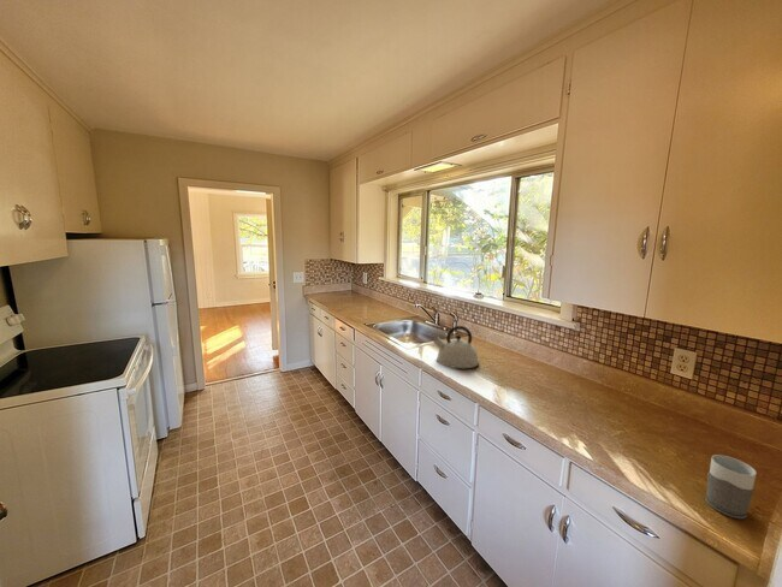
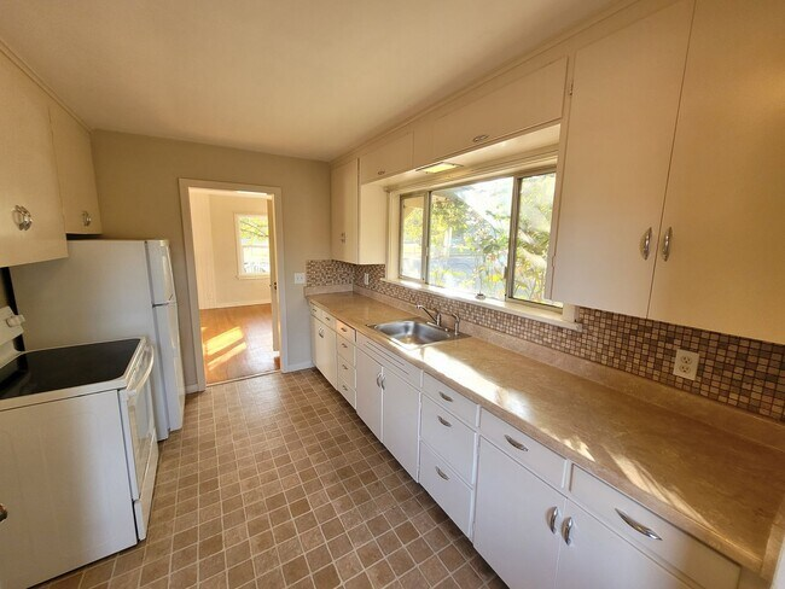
- mug [704,453,758,520]
- kettle [432,325,480,369]
